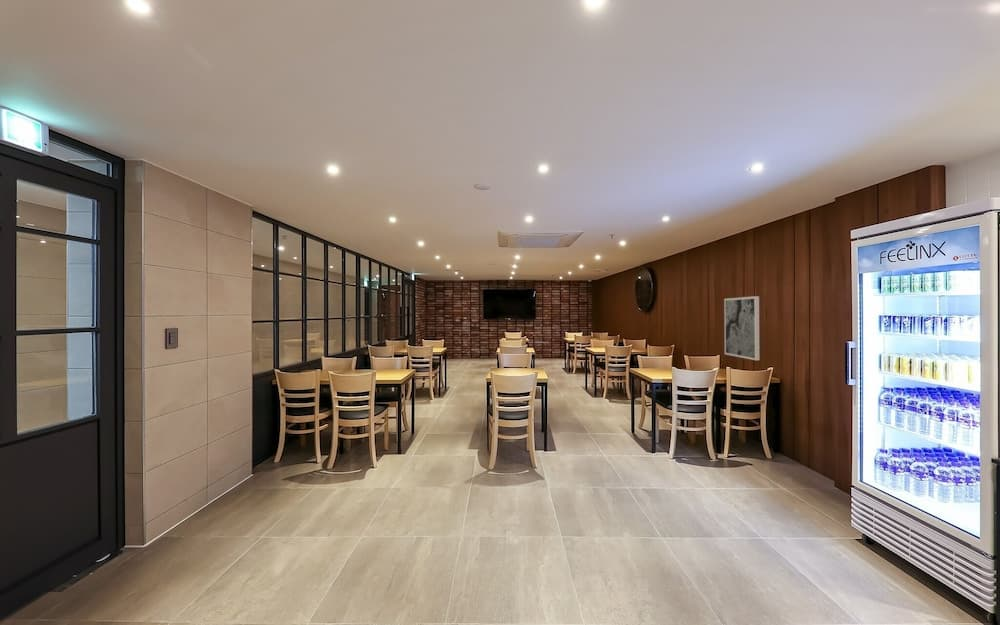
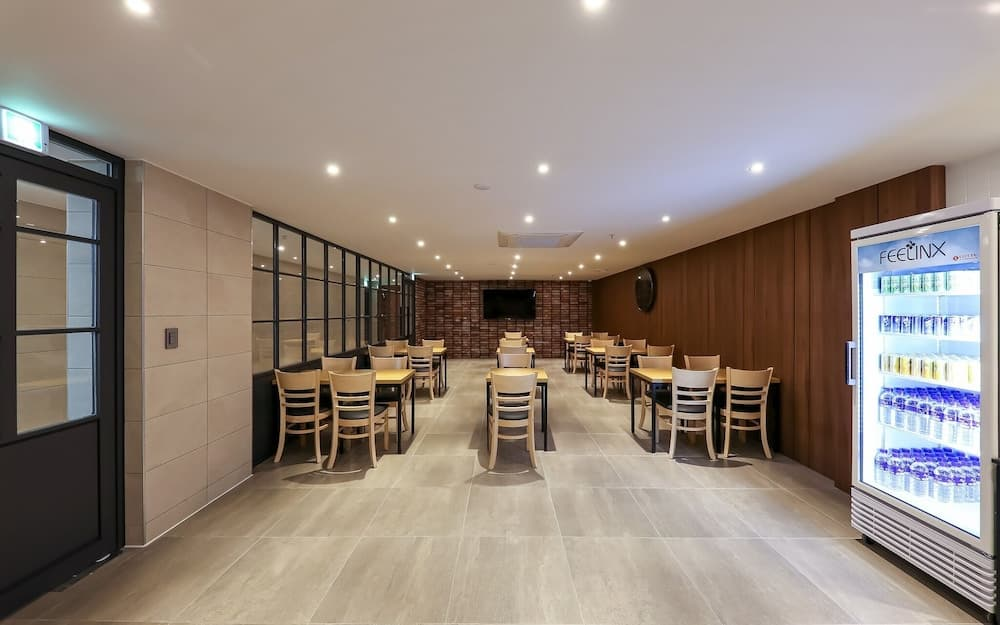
- wall art [723,295,760,361]
